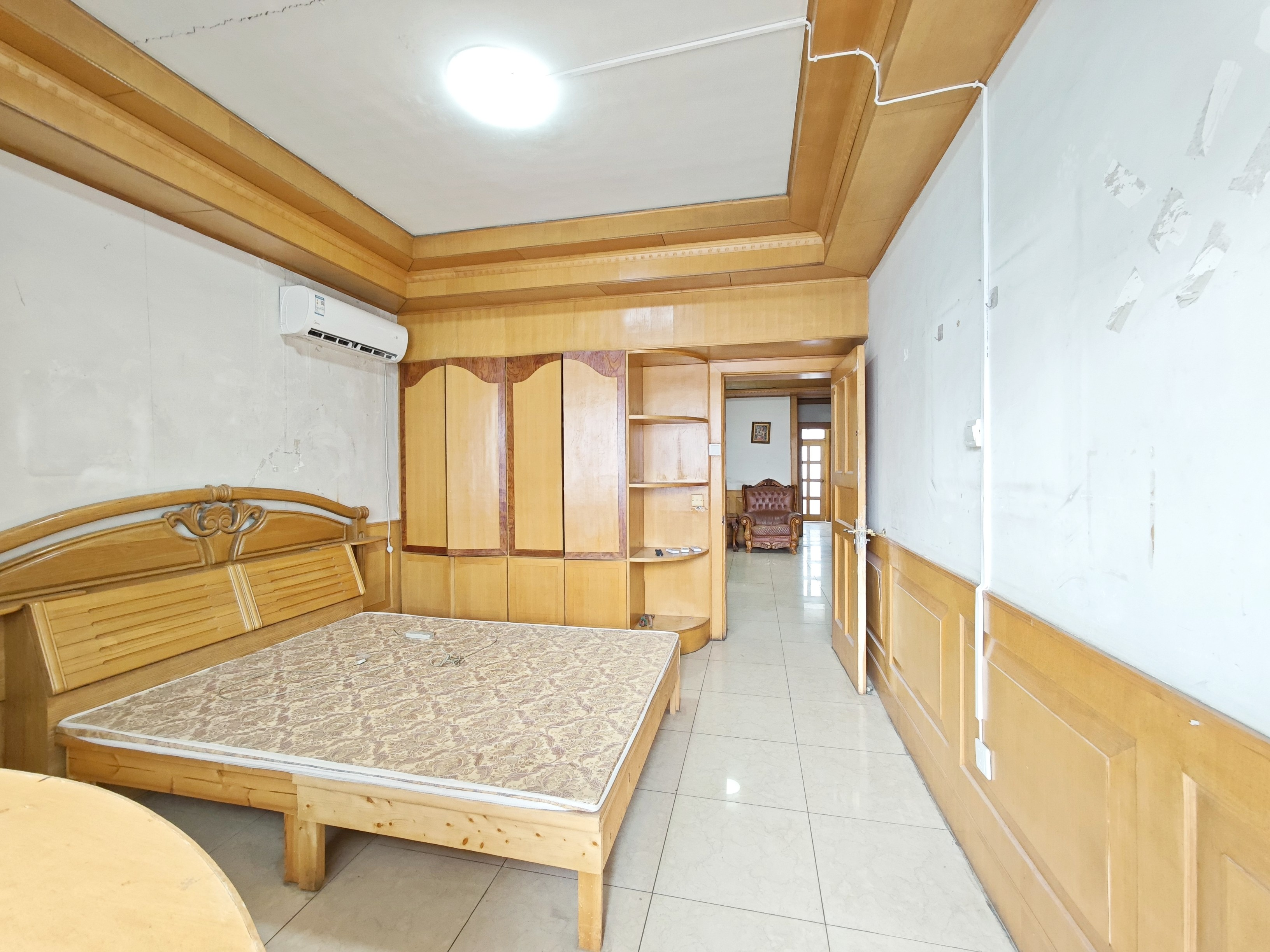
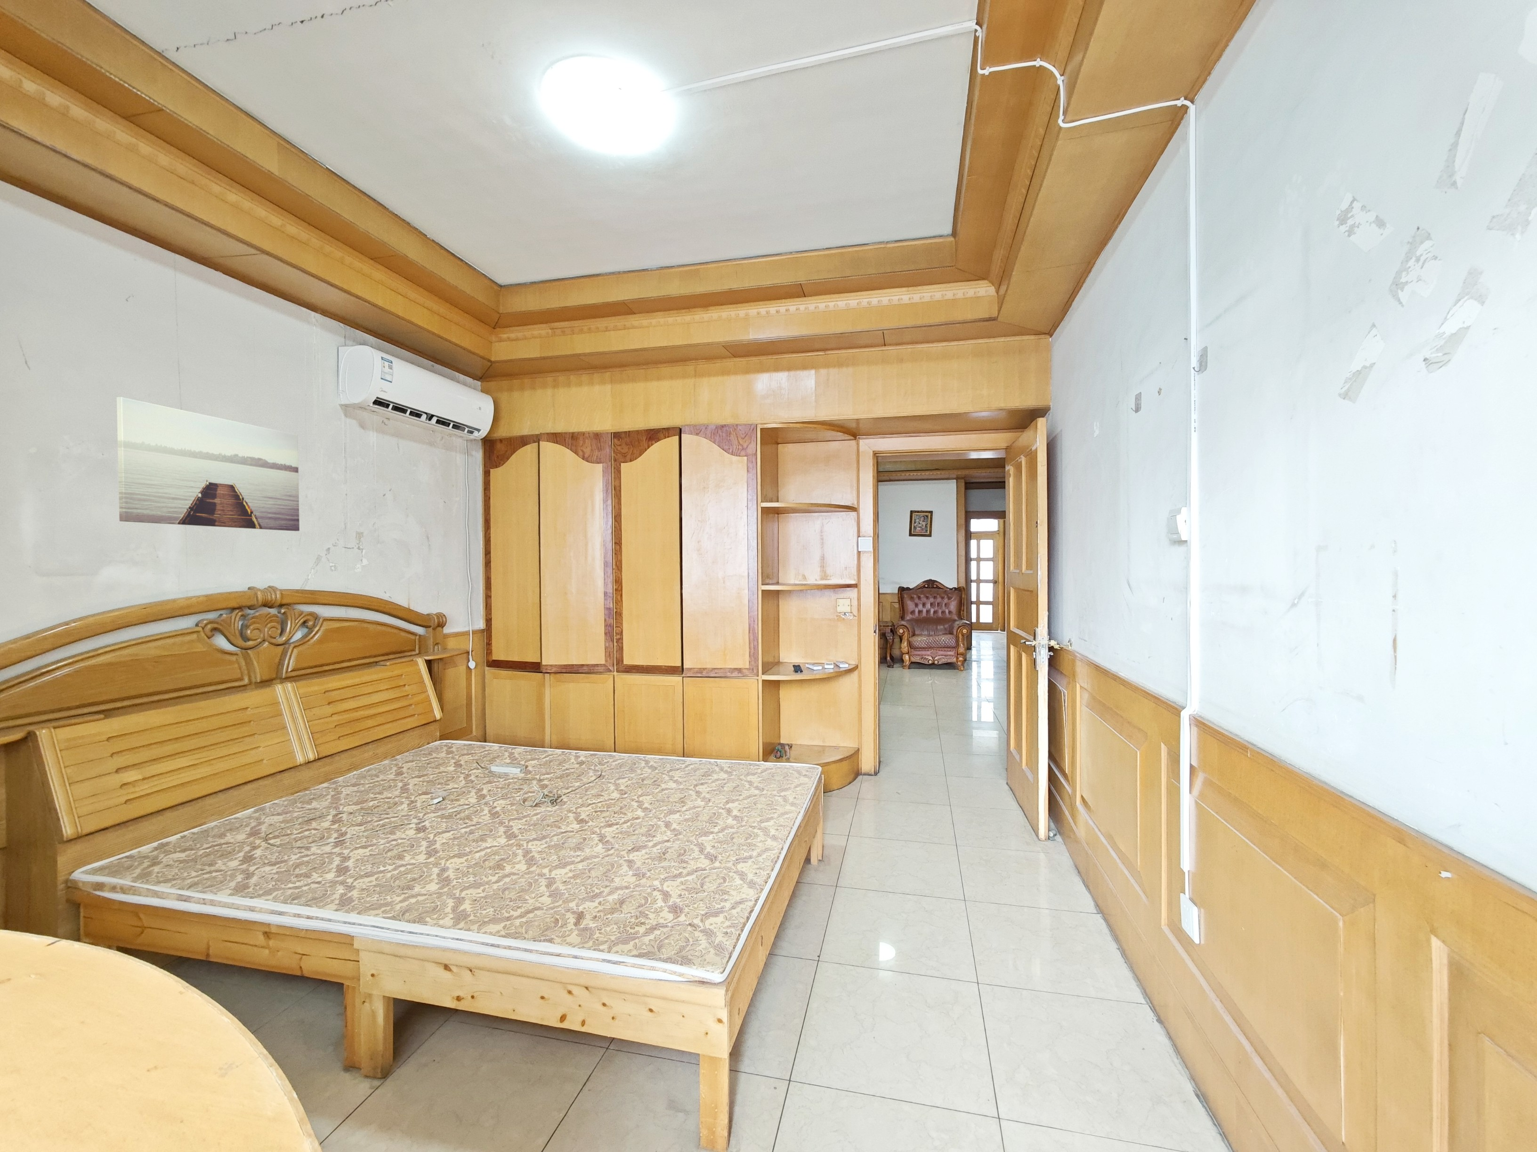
+ wall art [116,397,300,531]
